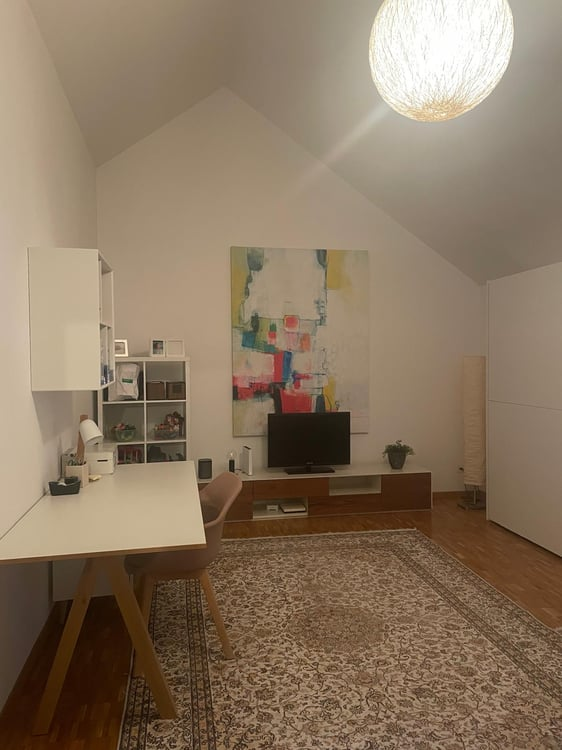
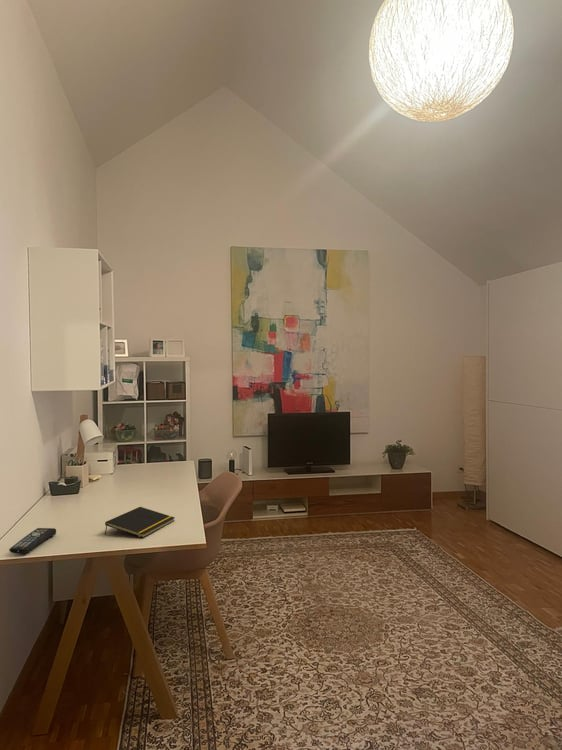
+ notepad [104,506,176,539]
+ remote control [8,527,57,554]
